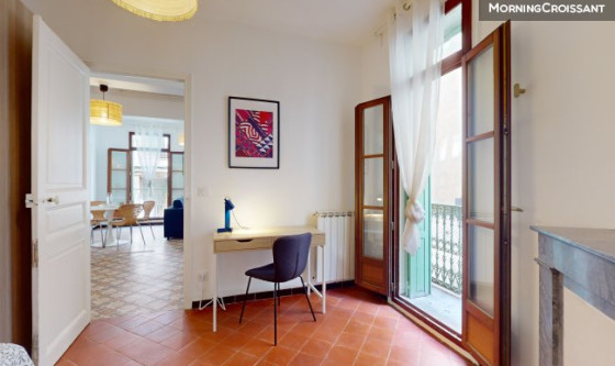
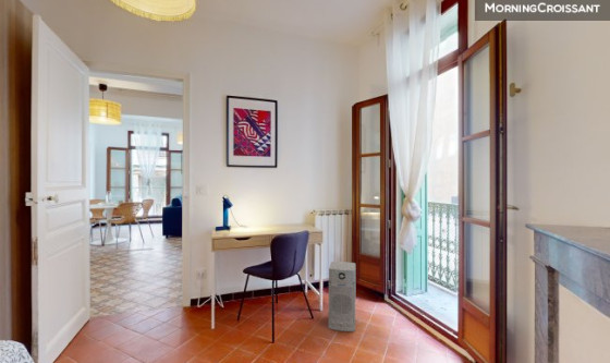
+ air purifier [327,261,356,332]
